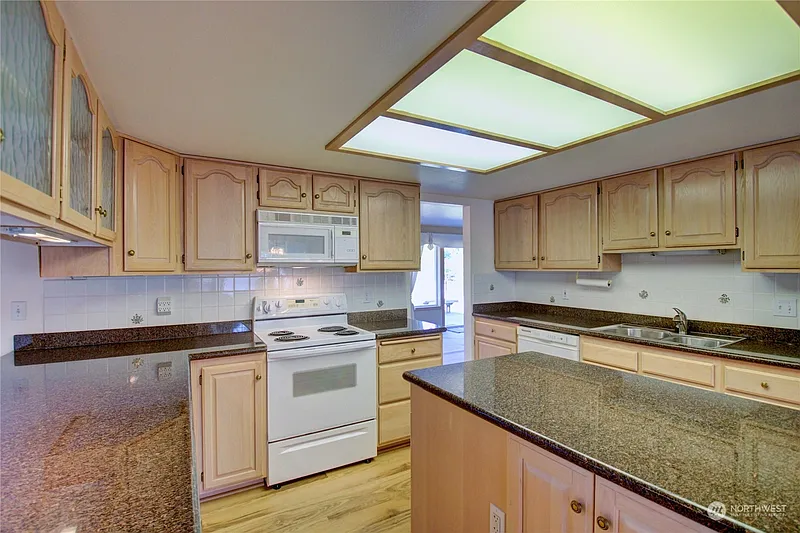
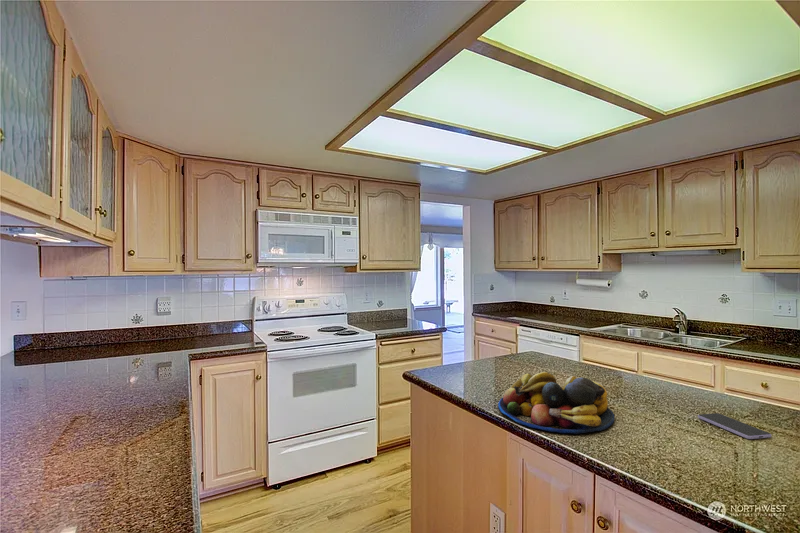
+ smartphone [697,412,772,440]
+ fruit bowl [497,371,616,435]
